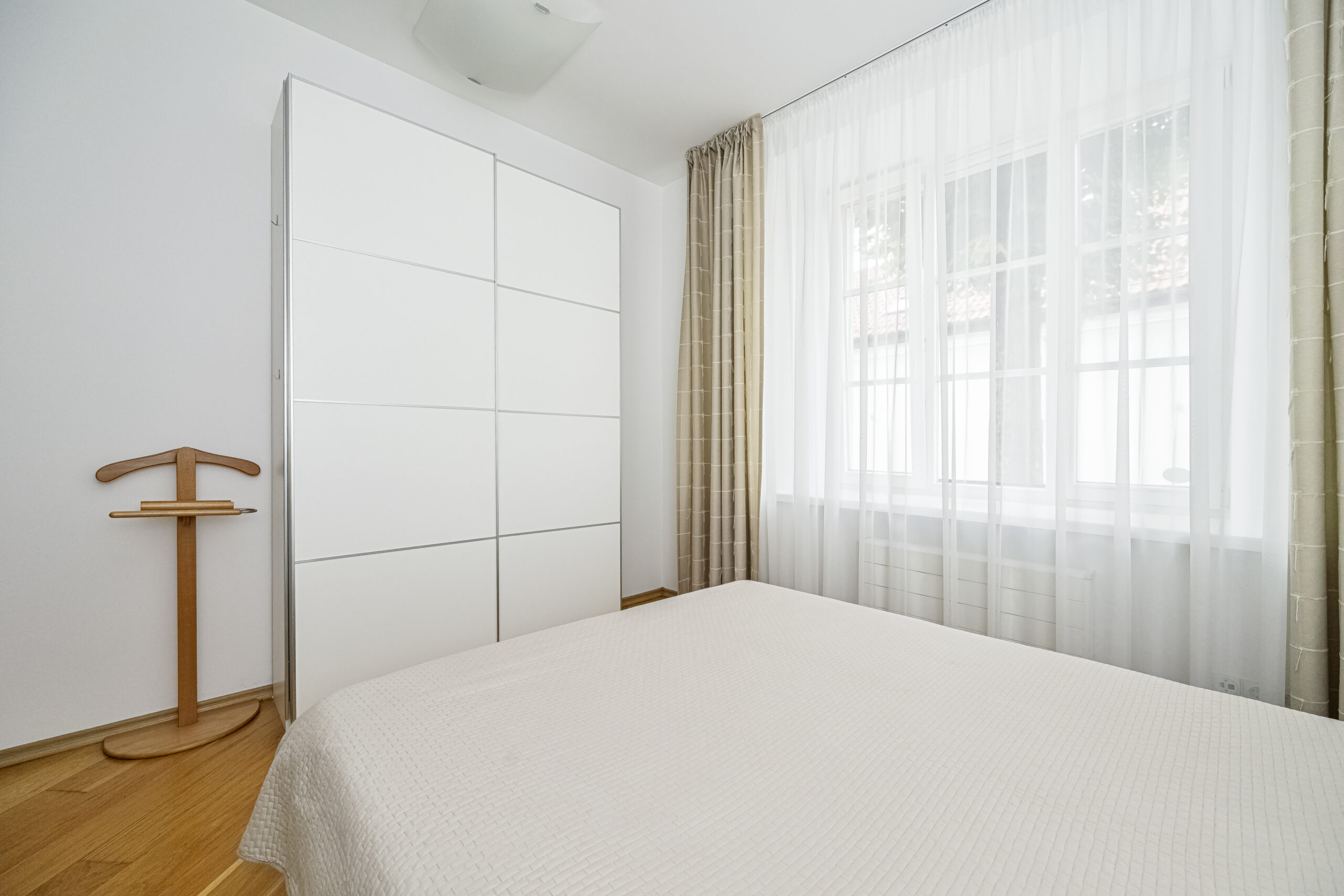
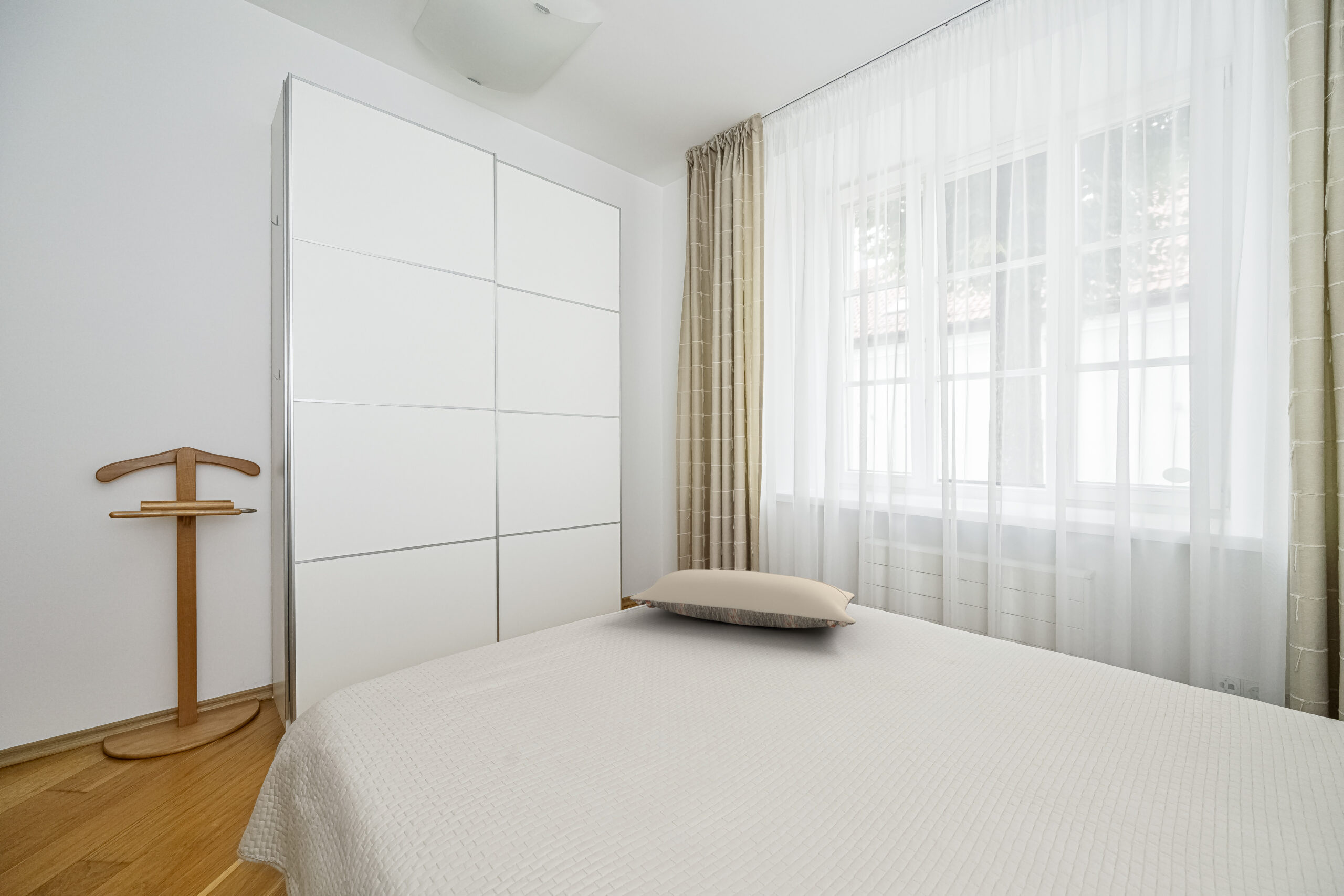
+ pillow [629,568,856,629]
